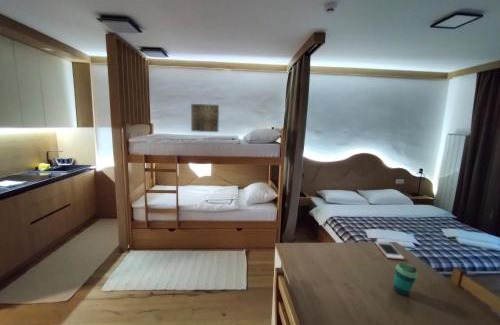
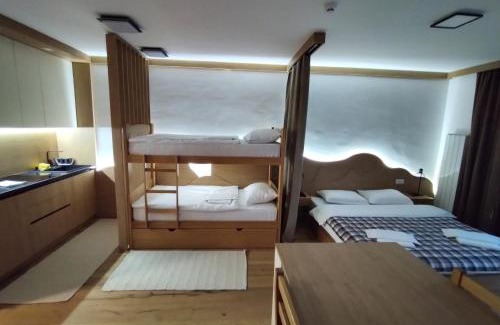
- cup [392,262,419,296]
- cell phone [374,241,405,261]
- wall art [190,103,220,133]
